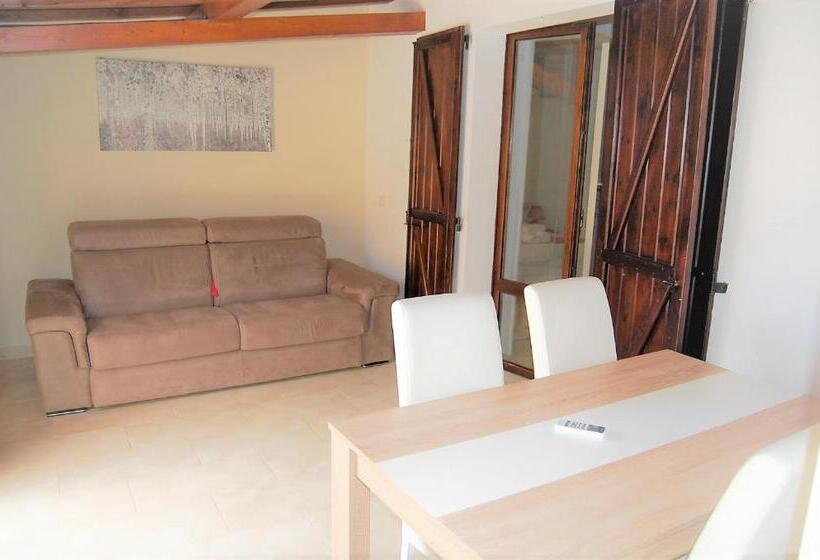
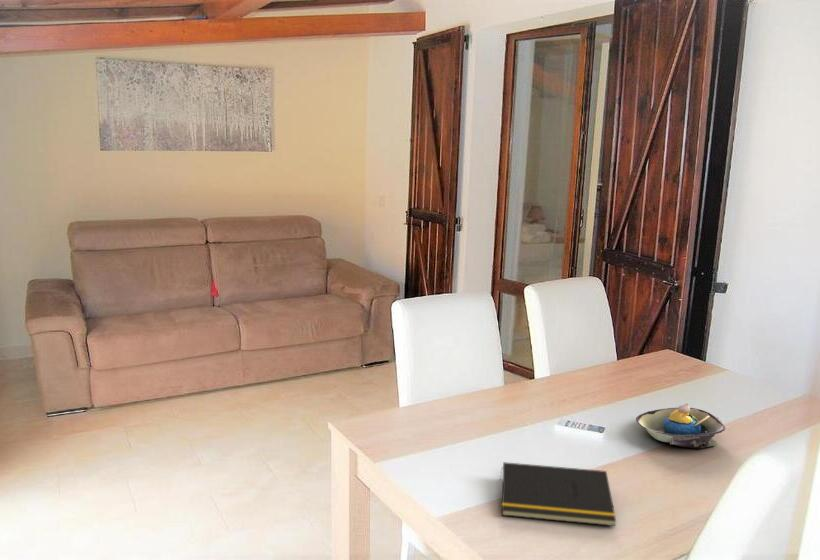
+ decorative bowl [635,402,726,450]
+ notepad [499,461,617,527]
